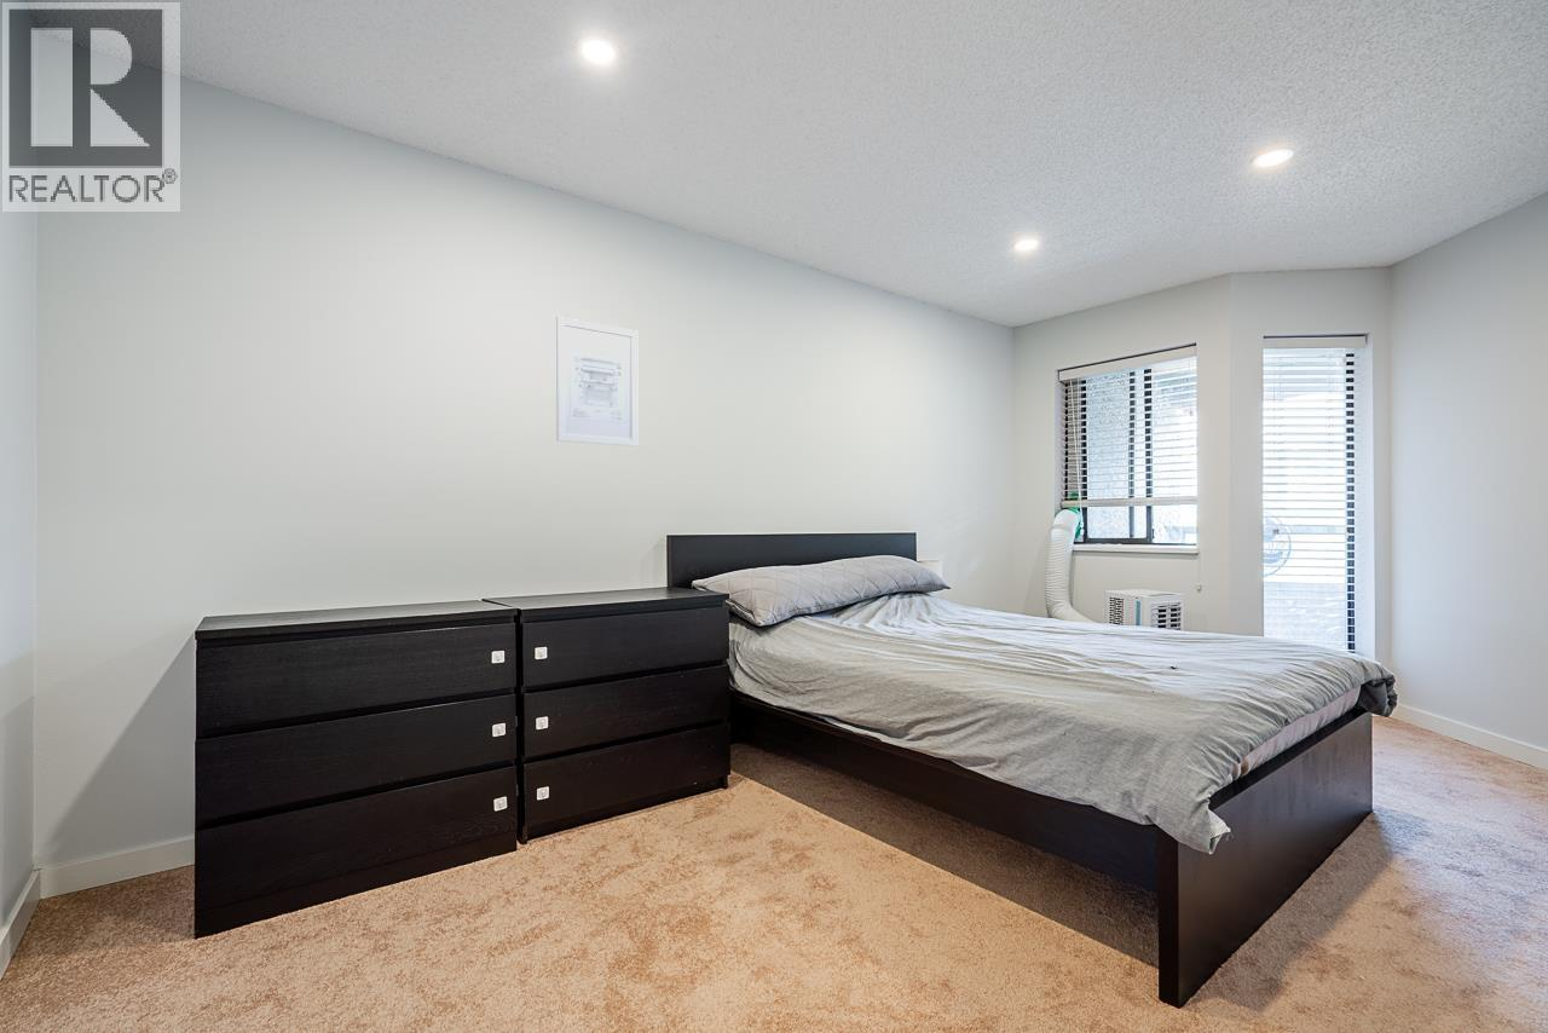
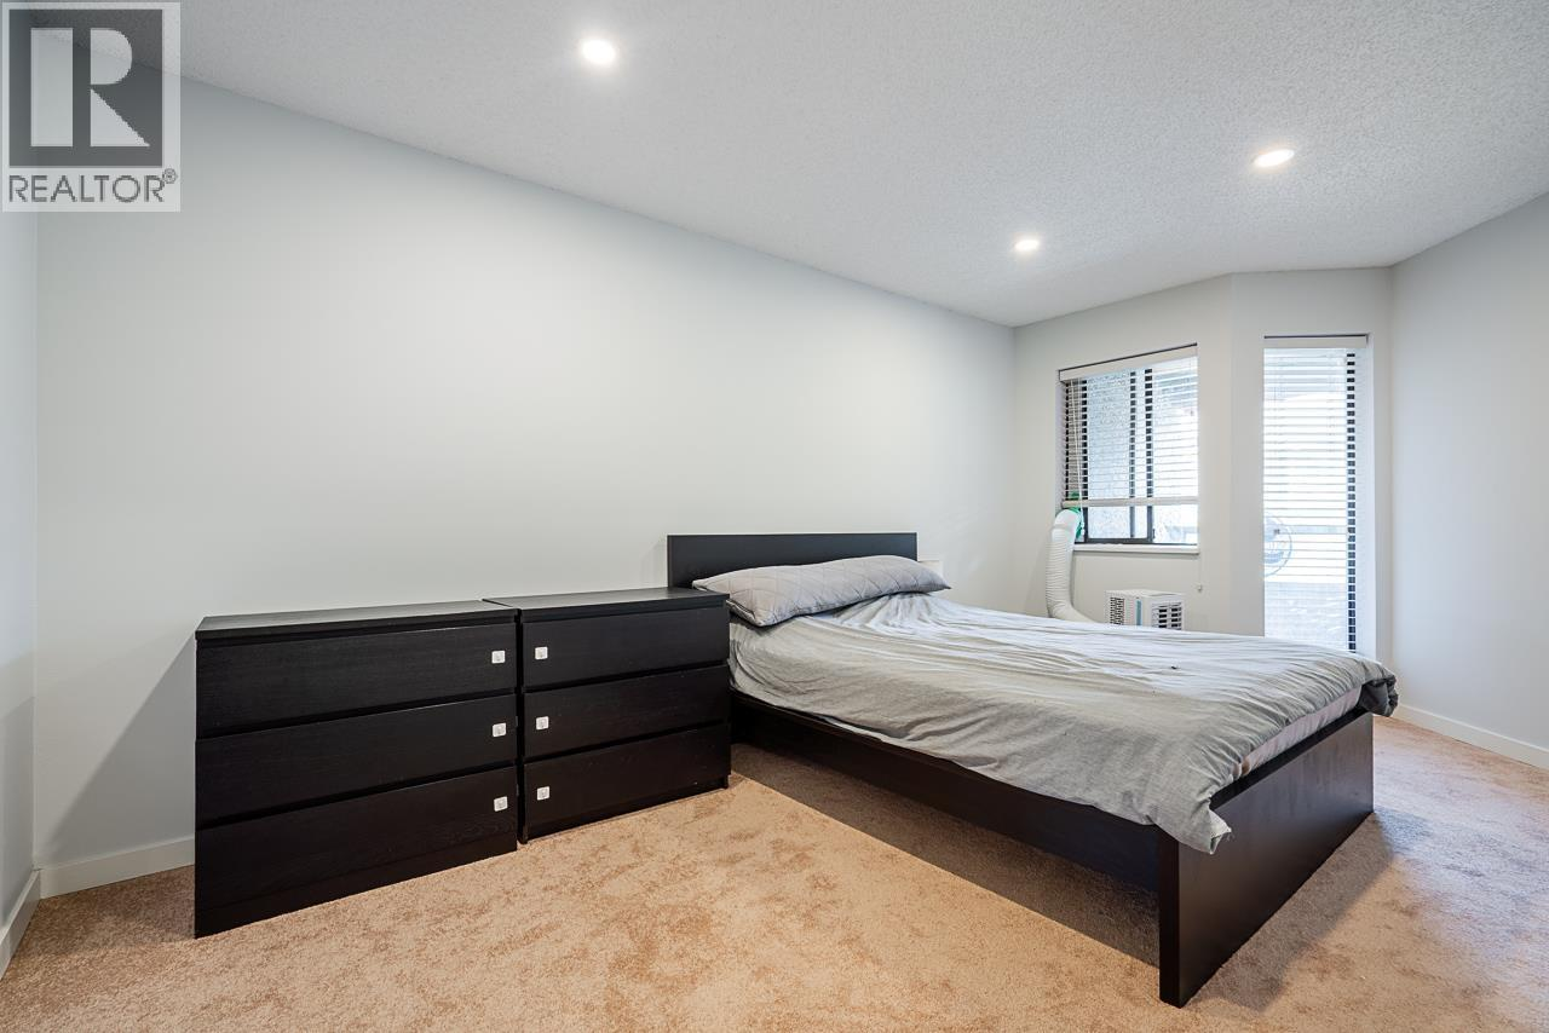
- wall art [555,316,639,448]
